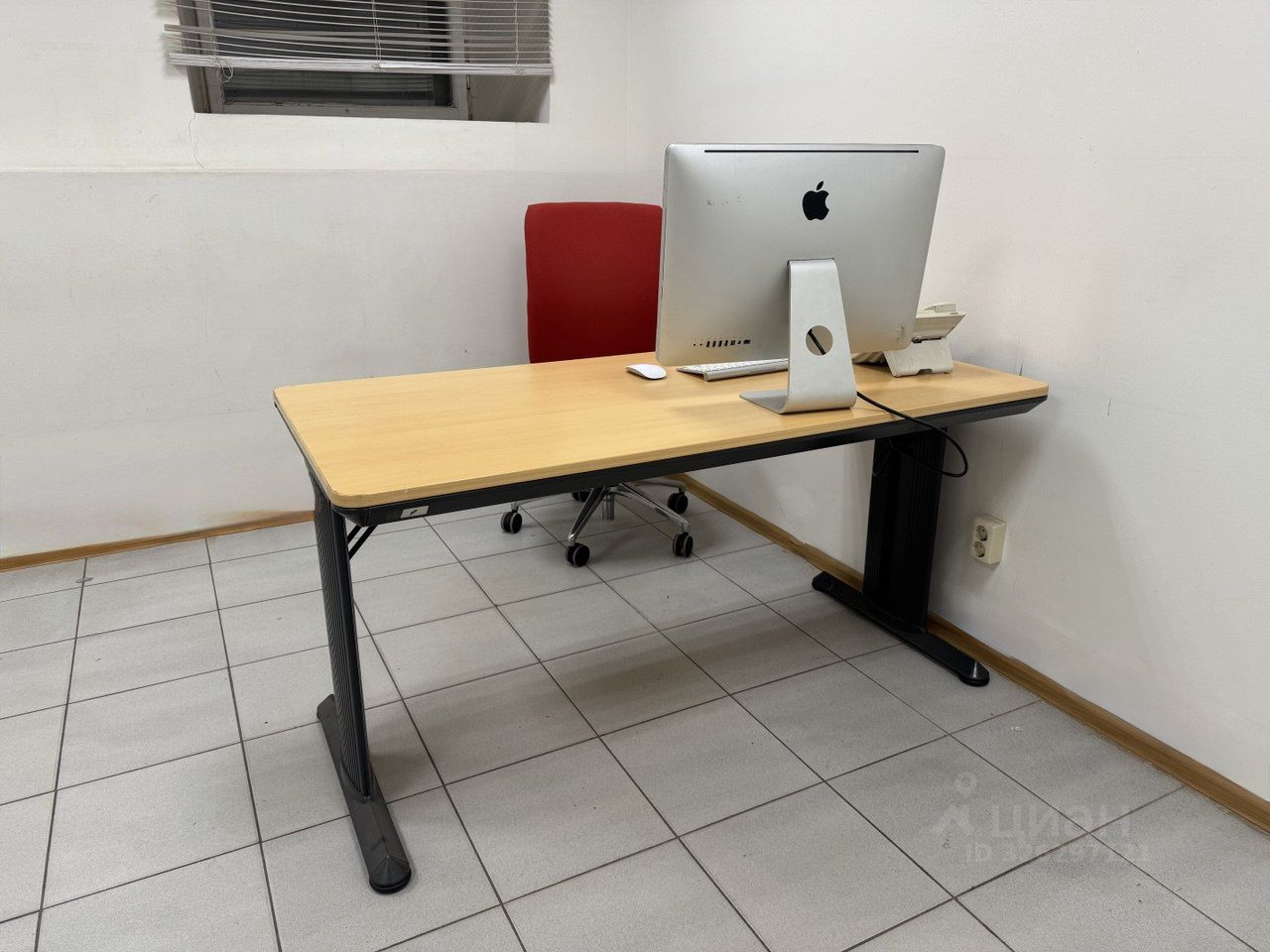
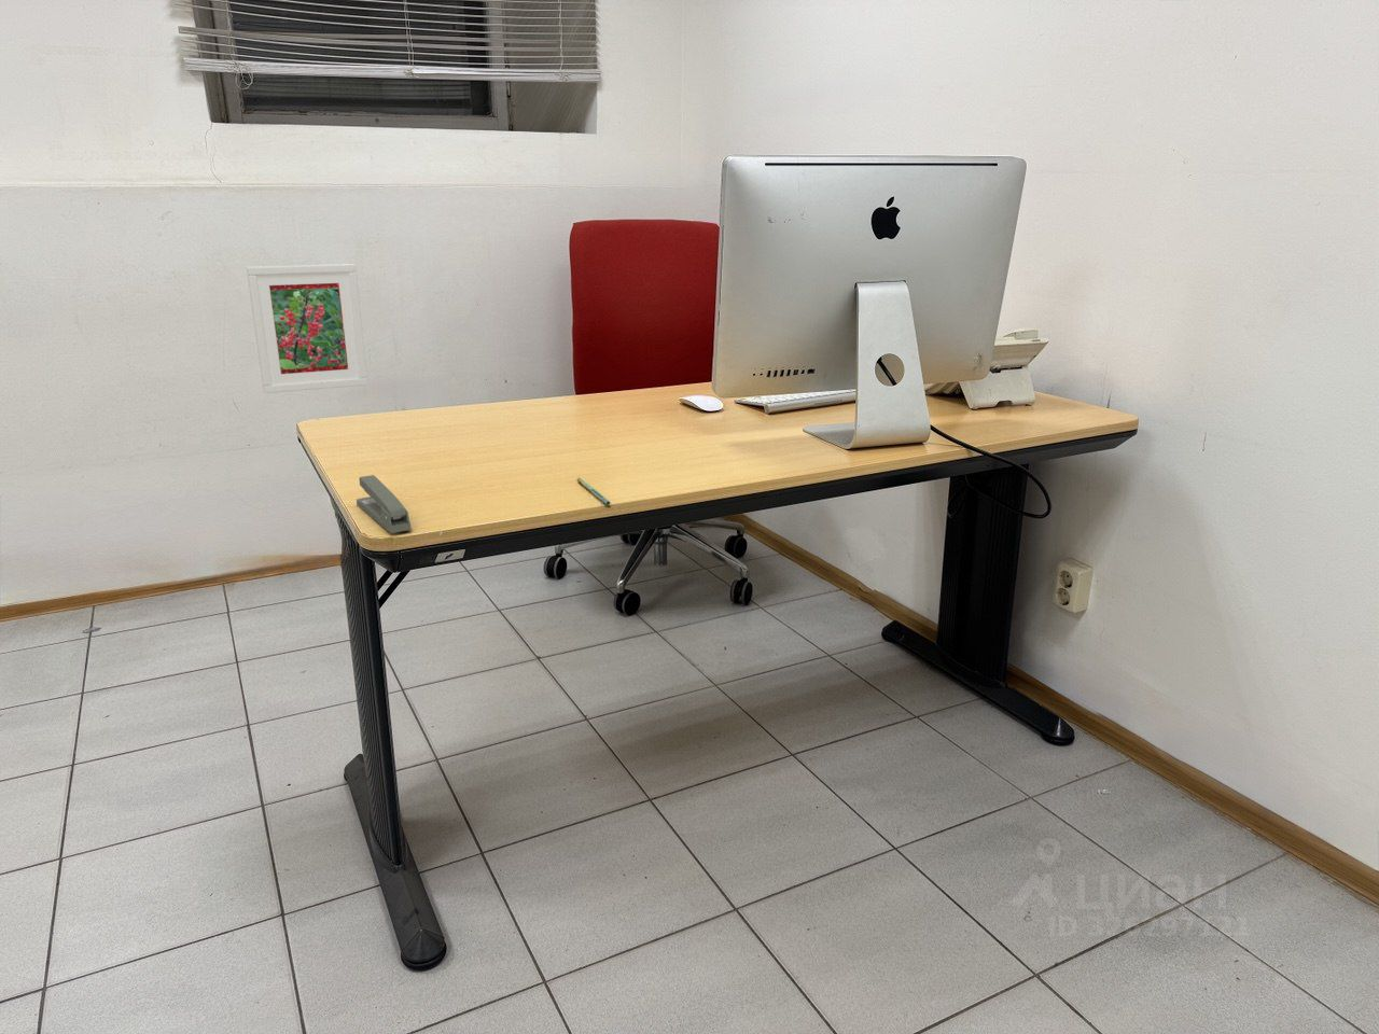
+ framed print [245,263,368,394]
+ pen [577,477,612,506]
+ stapler [355,474,413,534]
